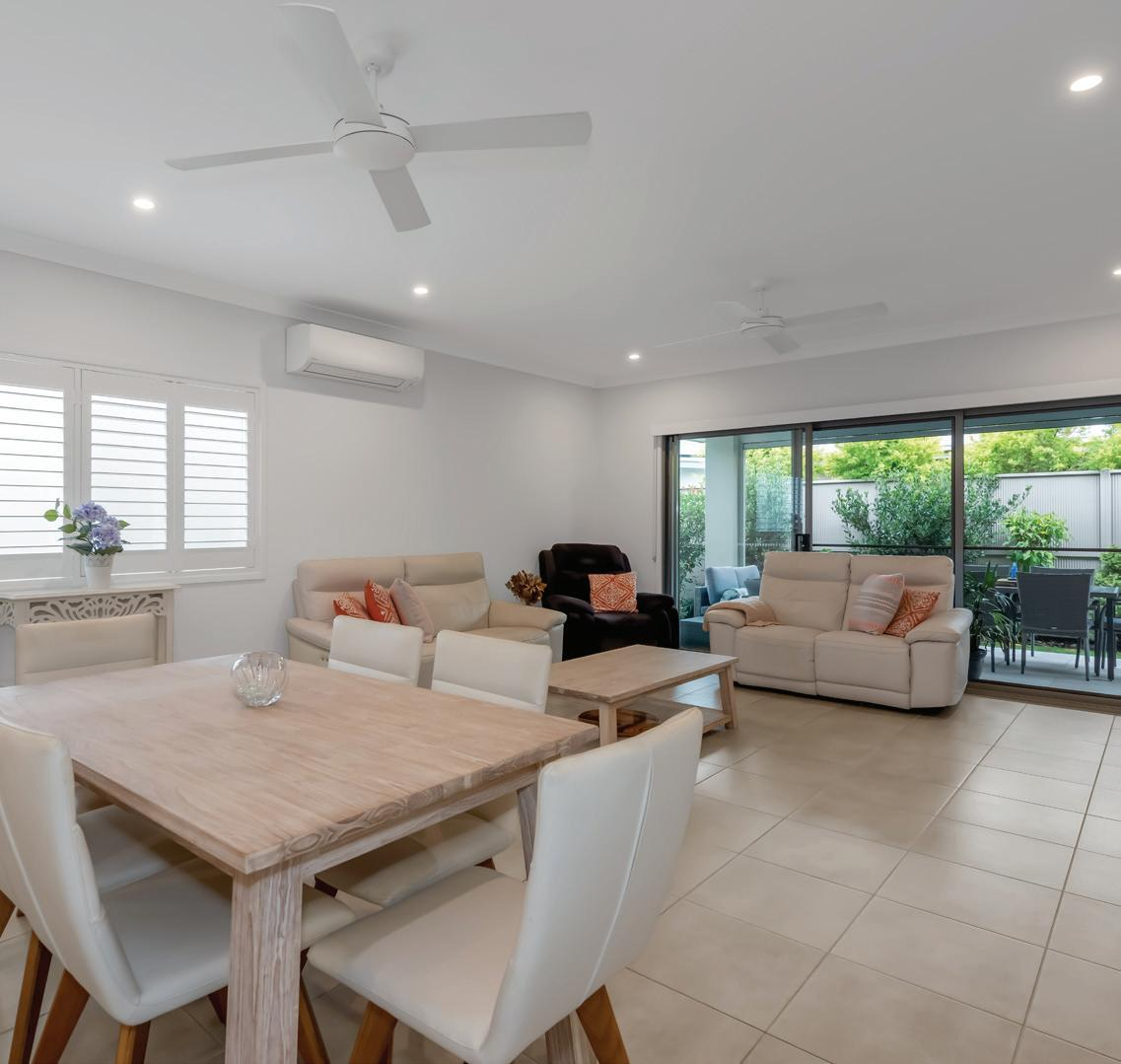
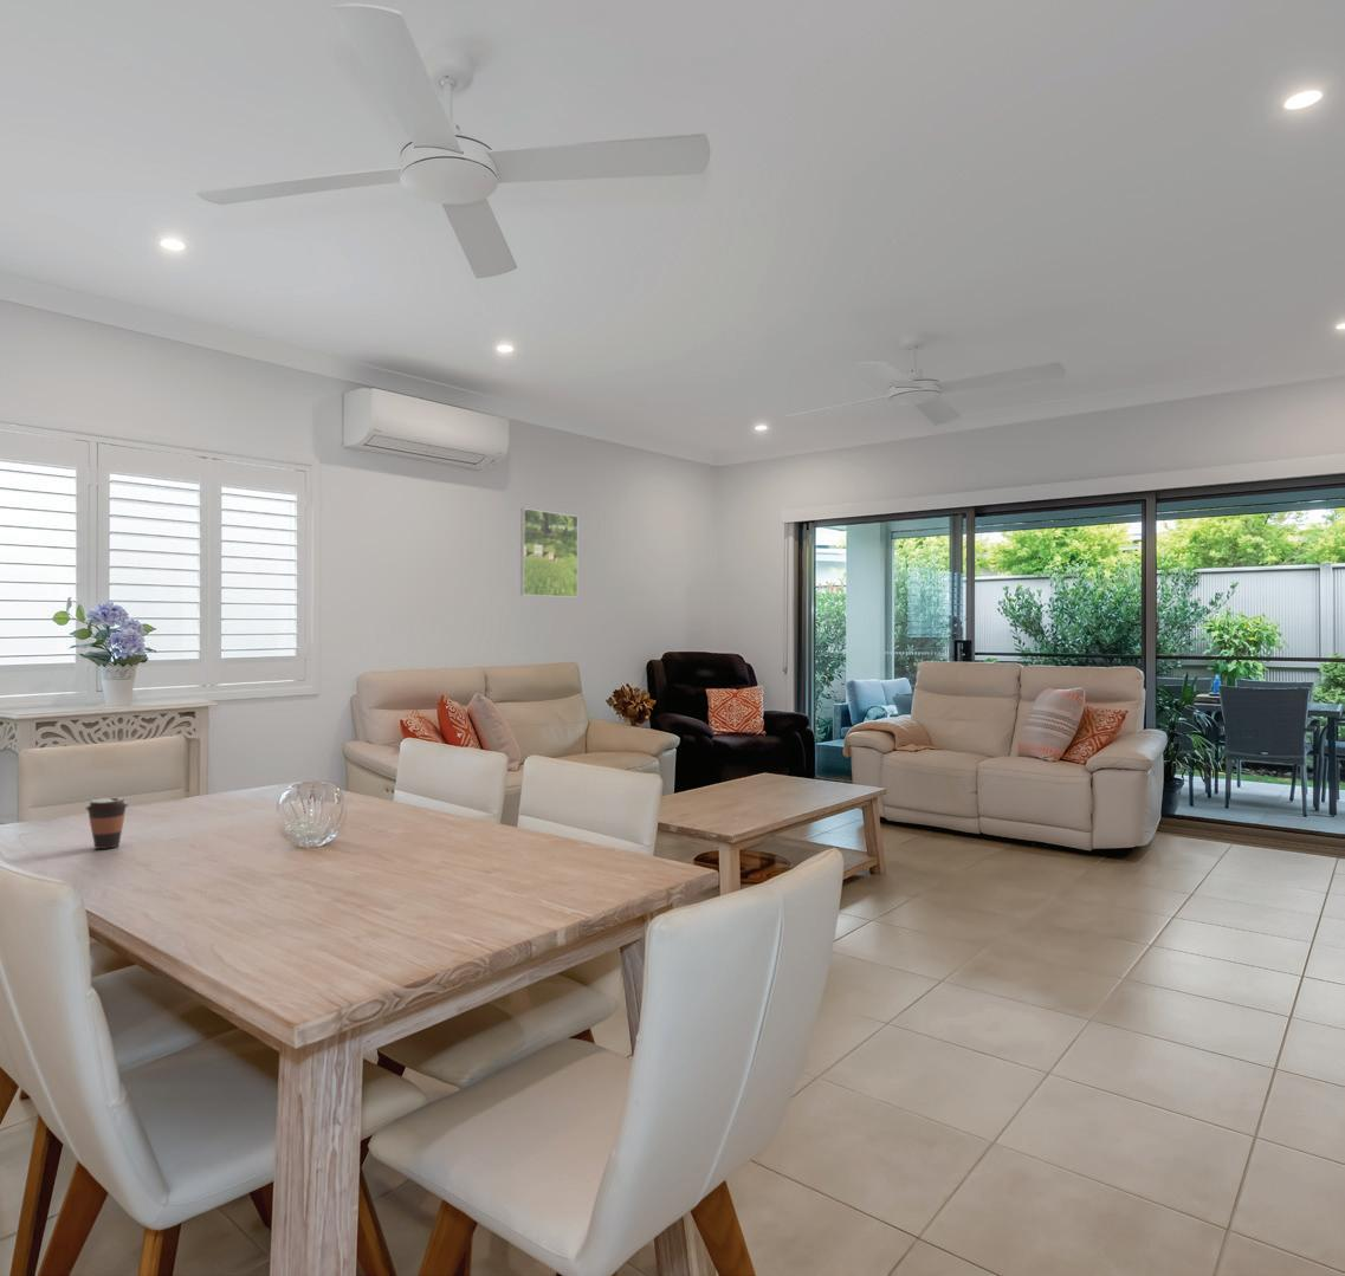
+ coffee cup [84,796,128,850]
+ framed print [520,507,578,598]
